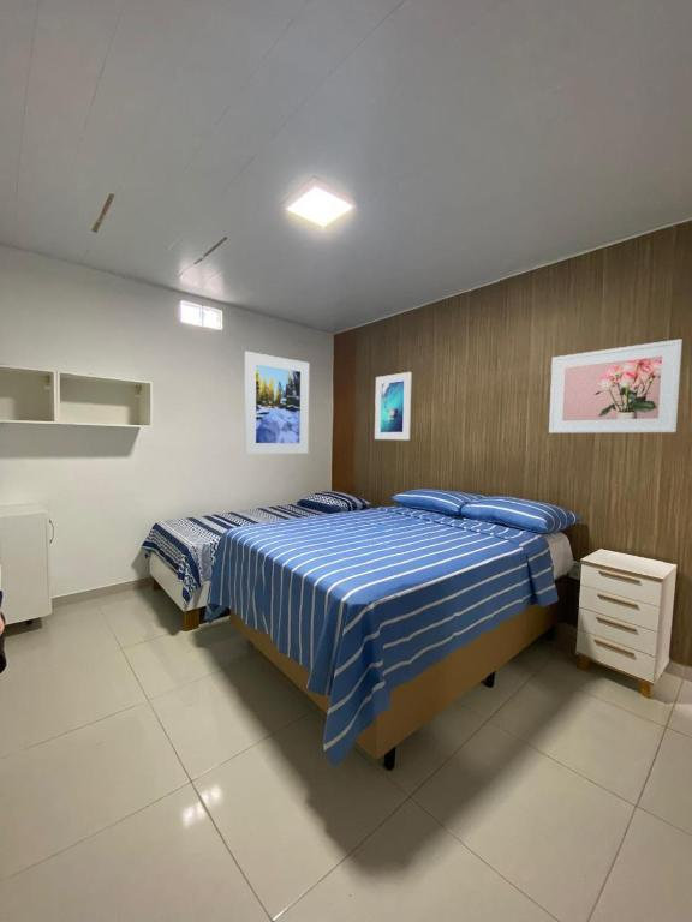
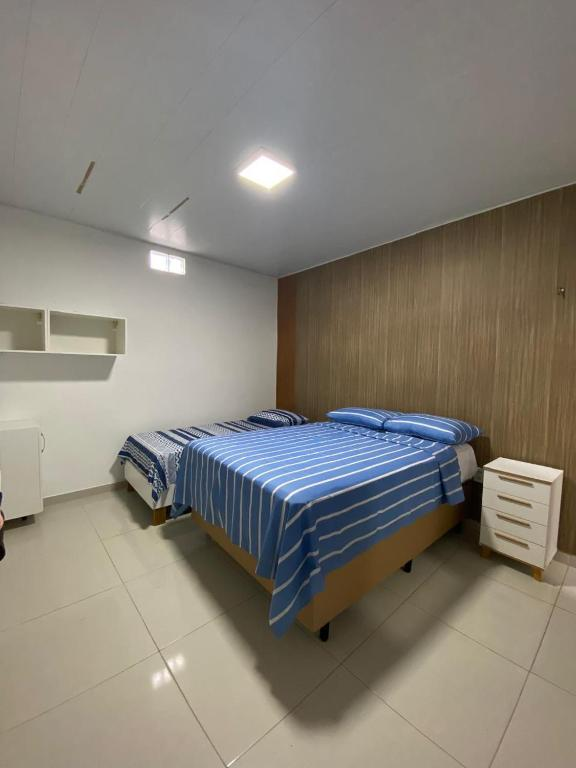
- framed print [548,337,684,433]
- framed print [374,371,412,441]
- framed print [244,351,310,455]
